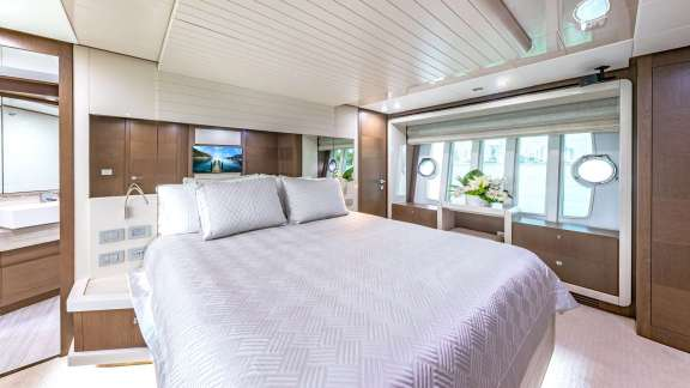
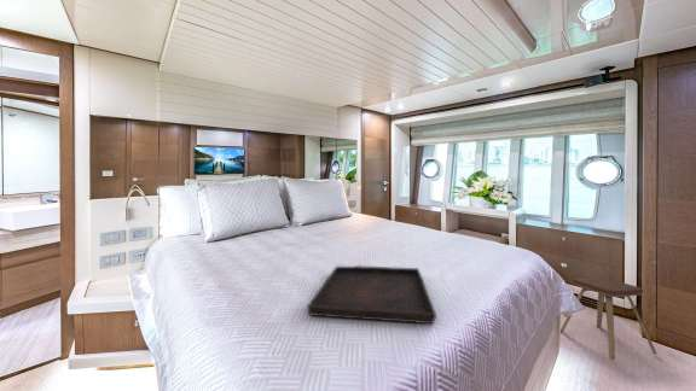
+ music stool [559,276,657,361]
+ serving tray [306,264,437,325]
